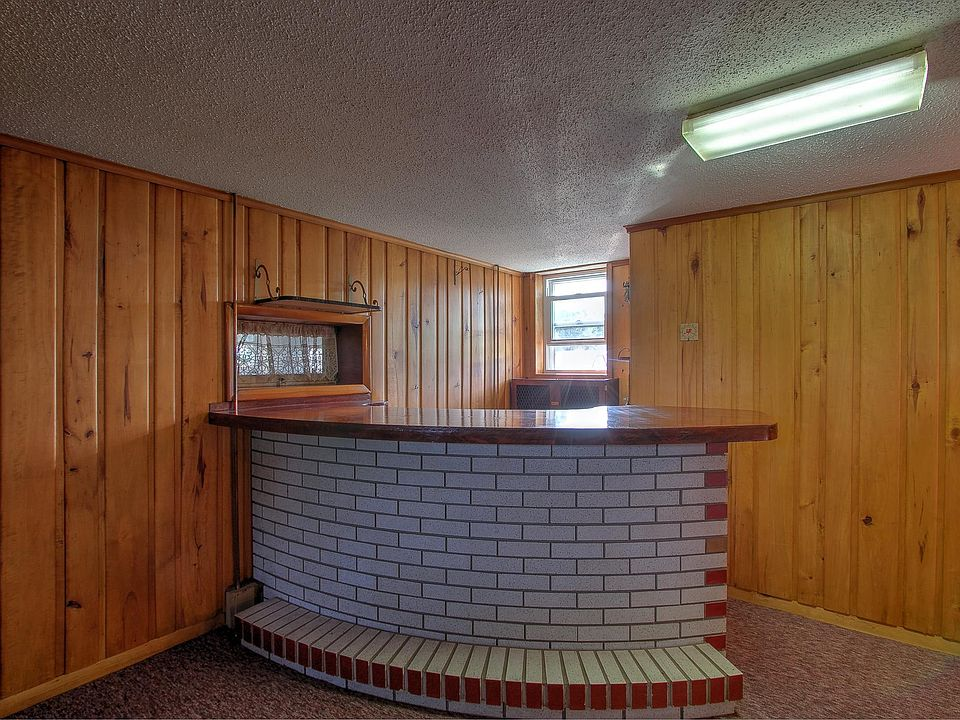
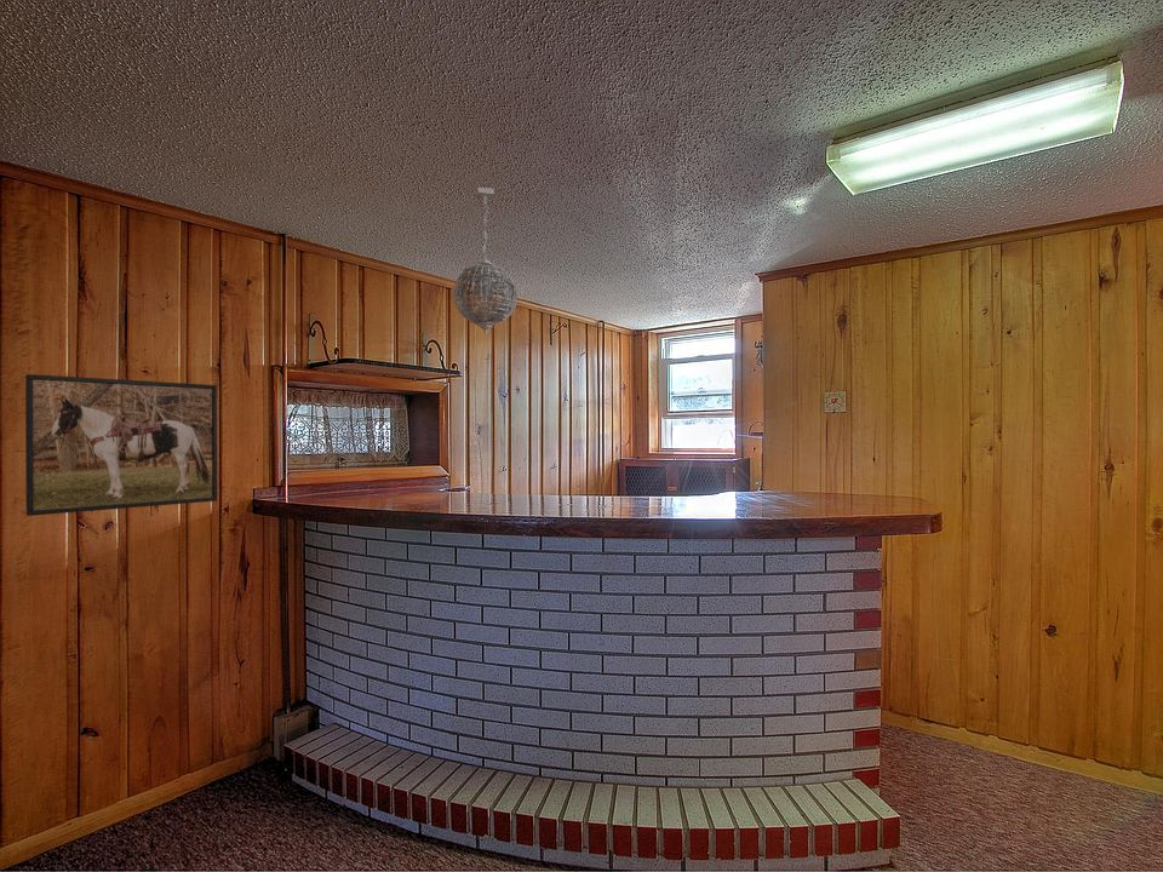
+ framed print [24,373,218,517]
+ pendant light [452,187,519,335]
